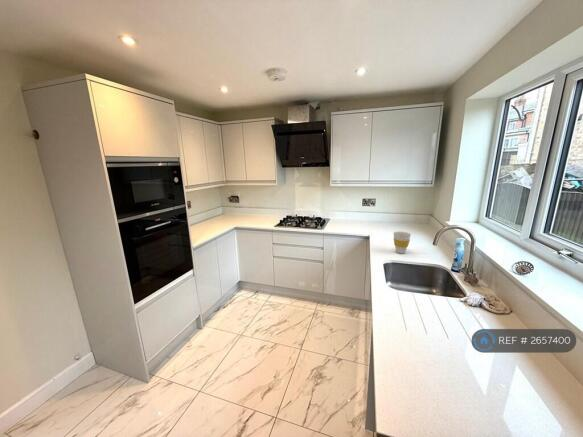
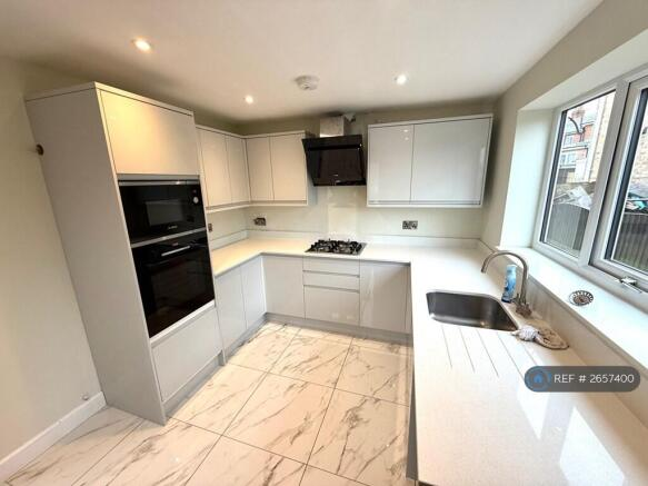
- cup [393,231,412,255]
